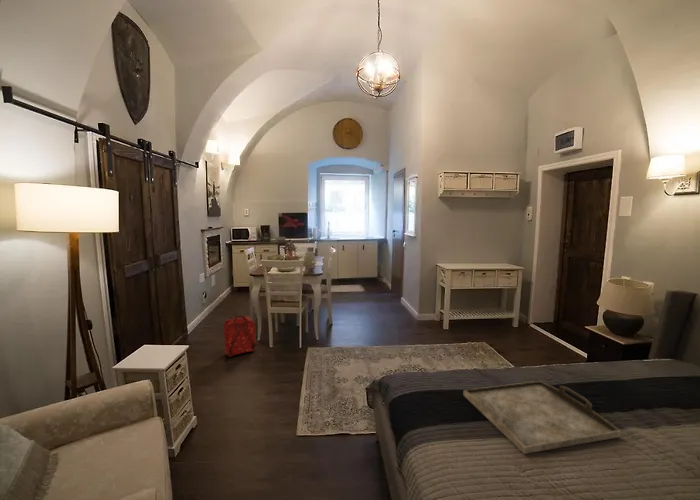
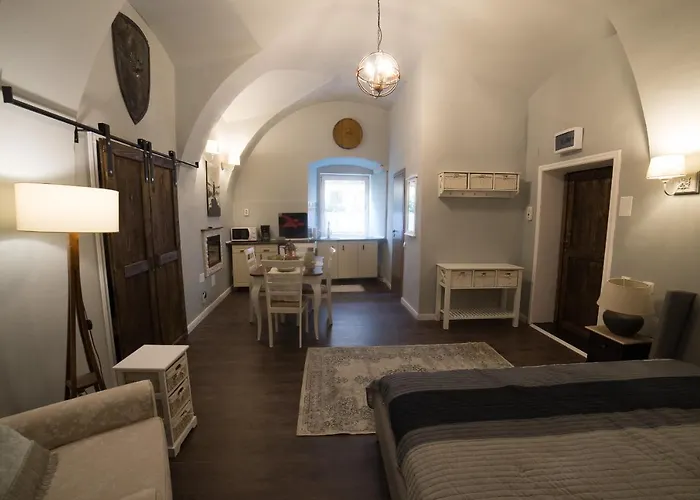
- backpack [222,314,260,358]
- serving tray [462,380,621,455]
